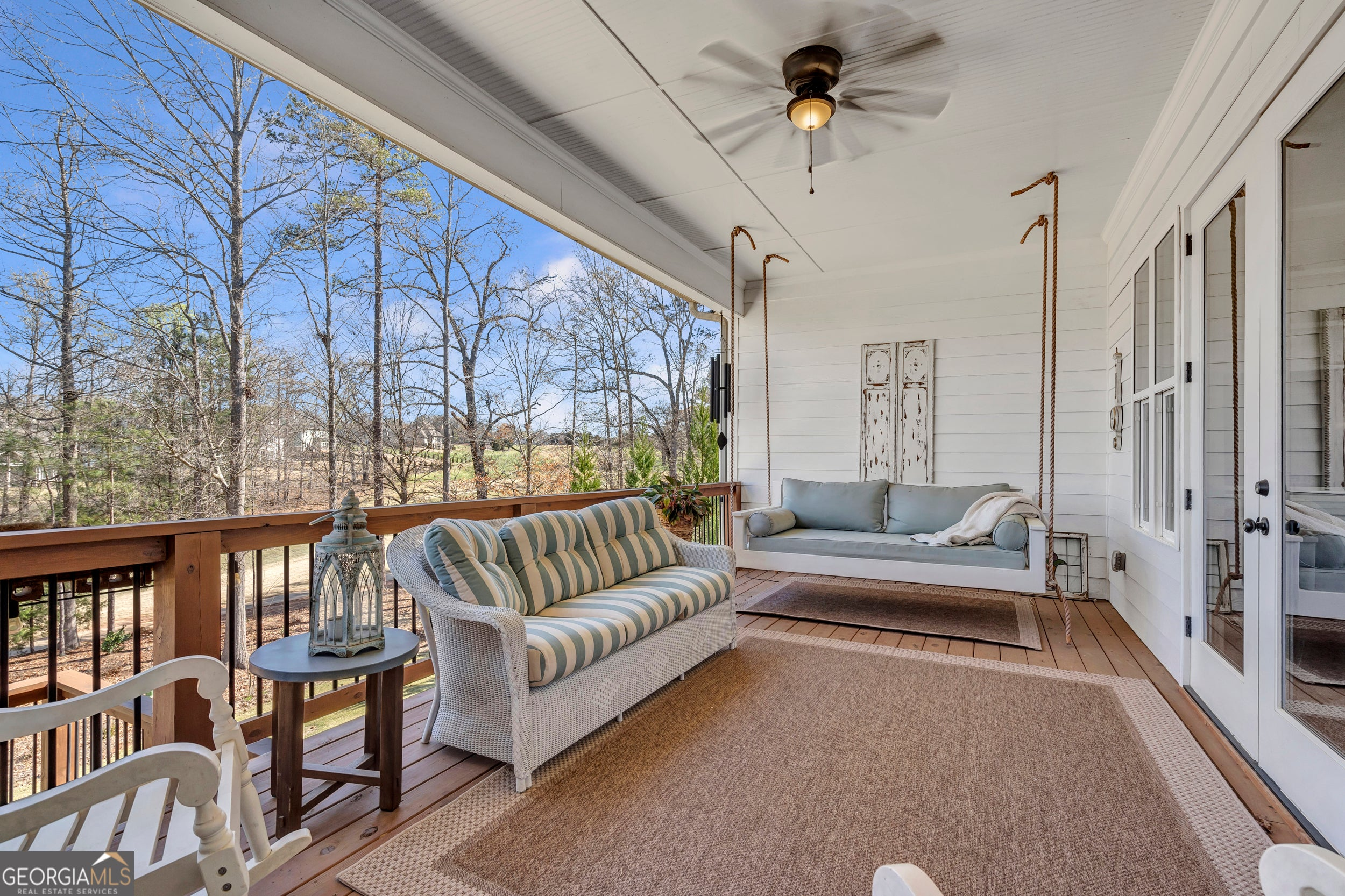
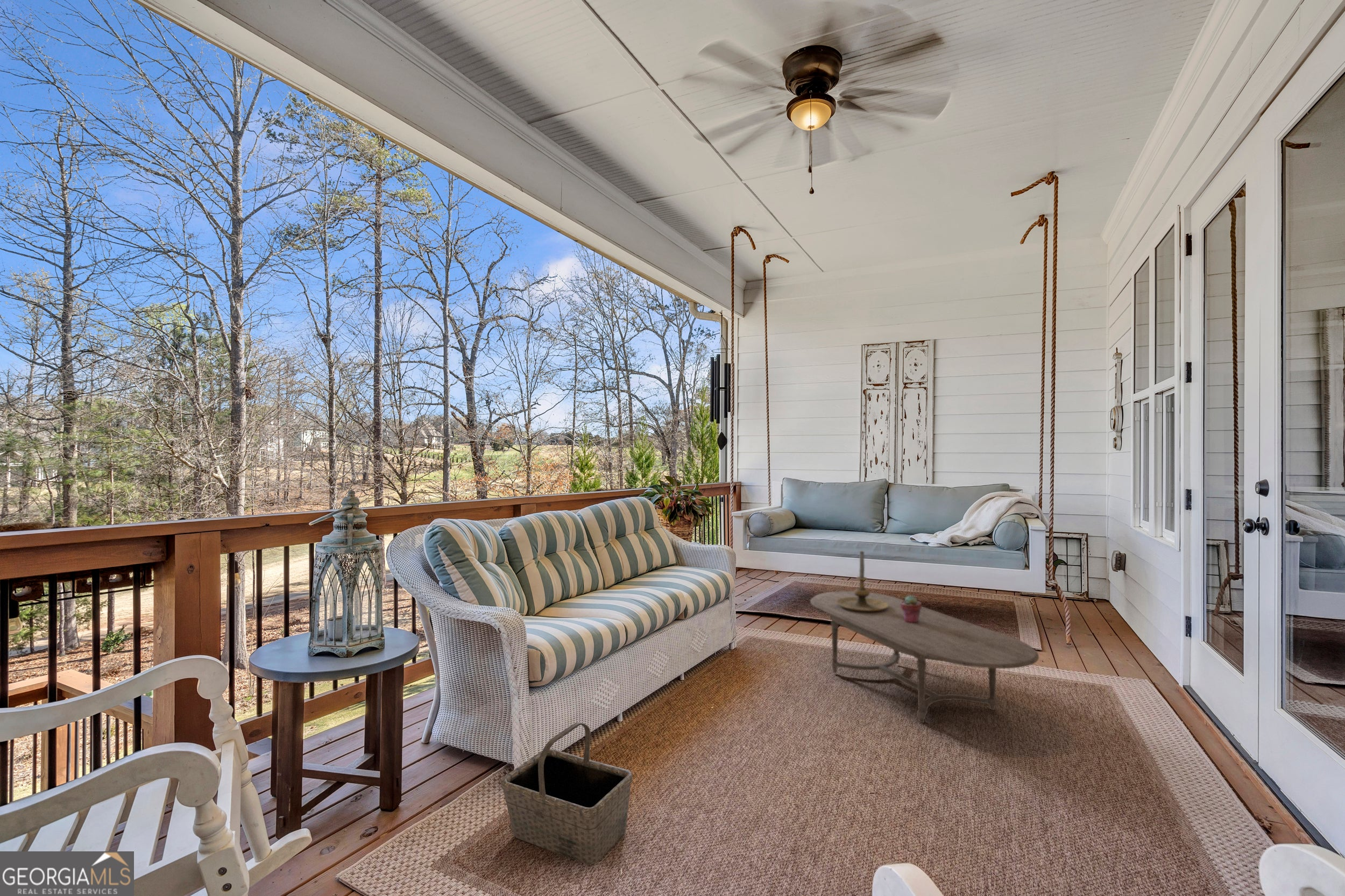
+ coffee table [810,591,1039,723]
+ potted succulent [900,595,922,623]
+ basket [500,722,633,865]
+ candle holder [836,551,888,612]
